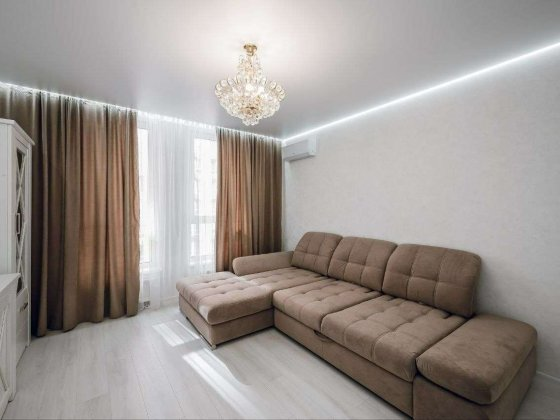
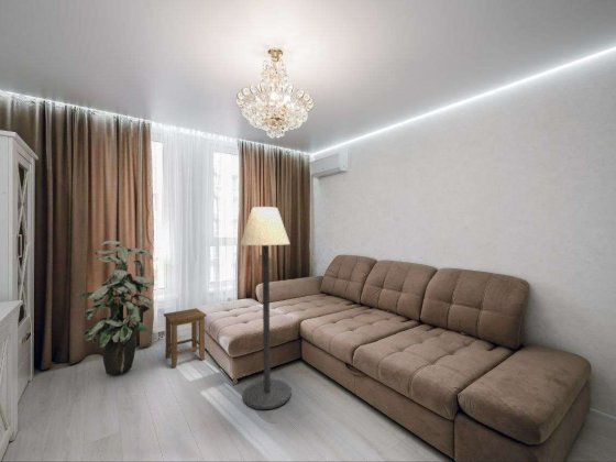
+ indoor plant [75,240,155,375]
+ floor lamp [239,206,293,410]
+ stool [163,308,207,369]
